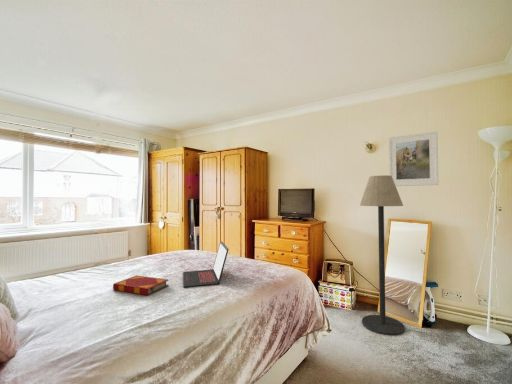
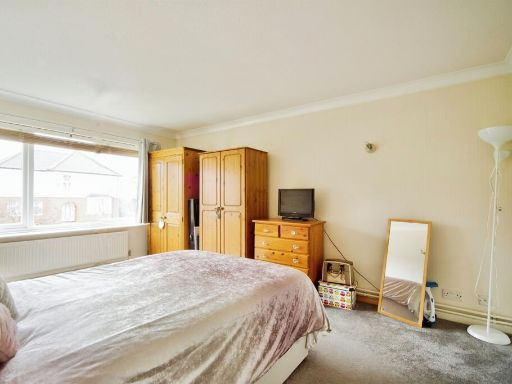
- floor lamp [359,174,406,337]
- laptop [182,240,229,289]
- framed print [388,131,439,187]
- hardback book [112,275,169,296]
